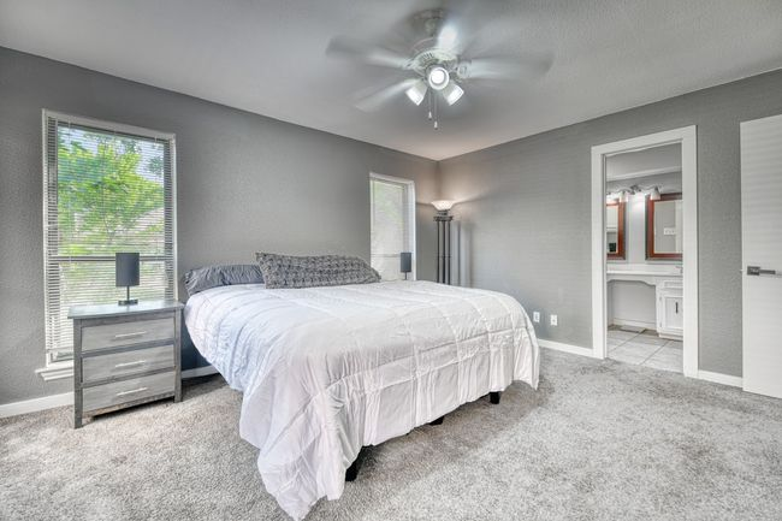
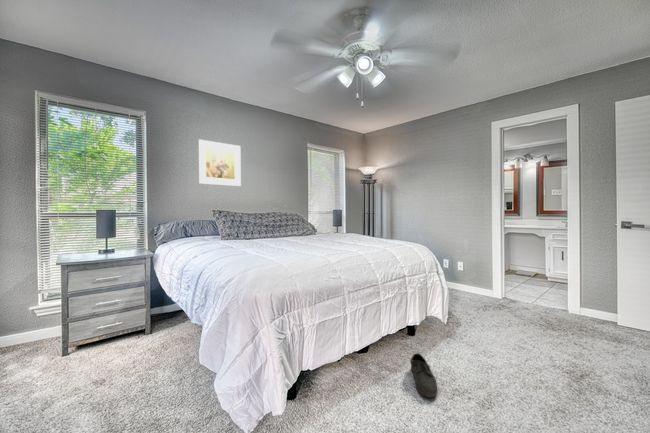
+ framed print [197,138,242,187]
+ shoe [409,352,438,398]
